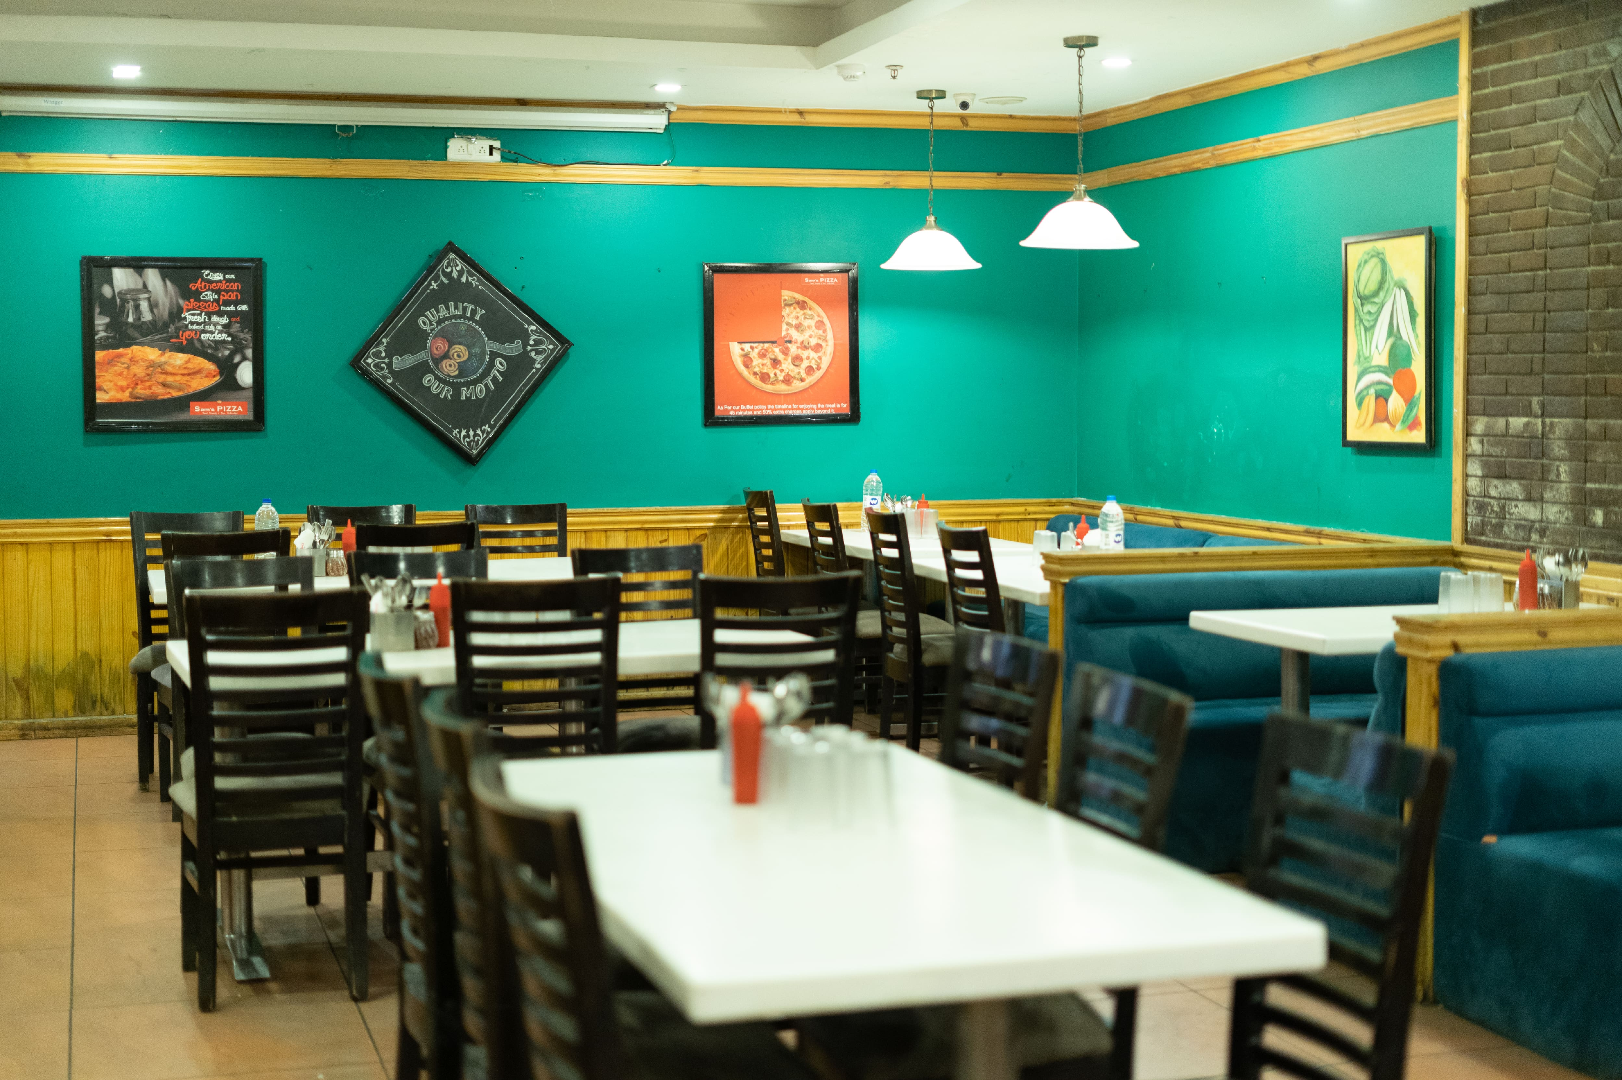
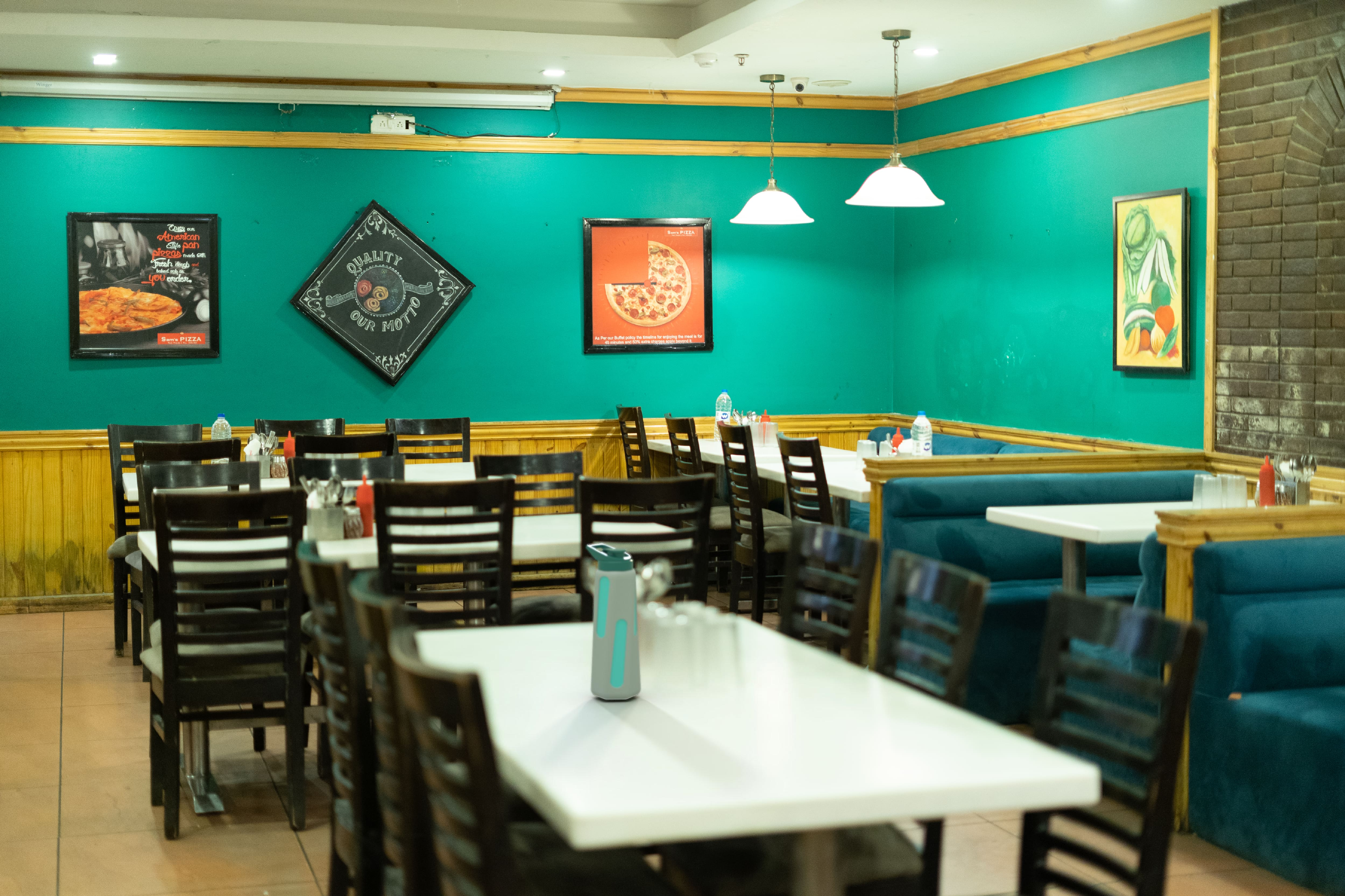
+ water bottle [586,543,641,700]
